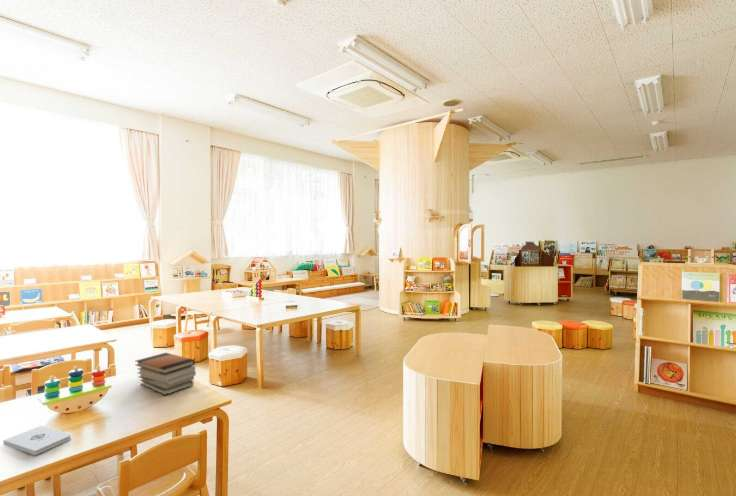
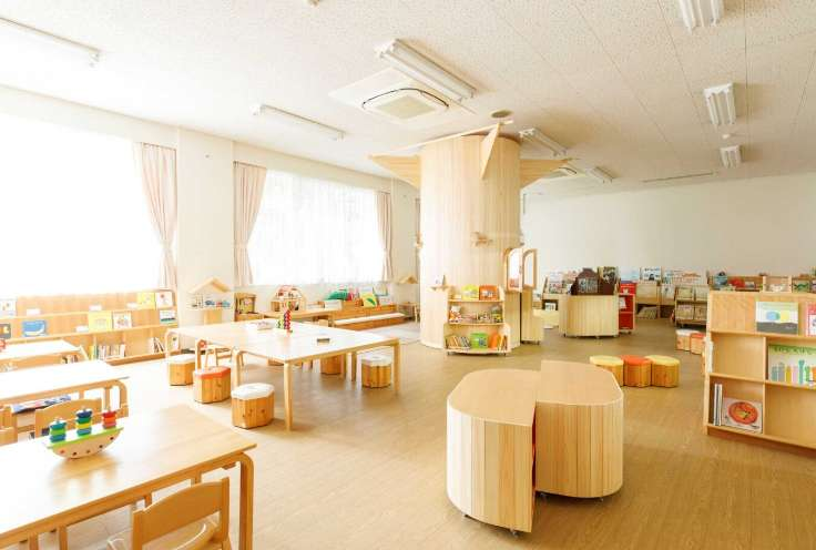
- book stack [134,352,197,396]
- notepad [2,425,72,456]
